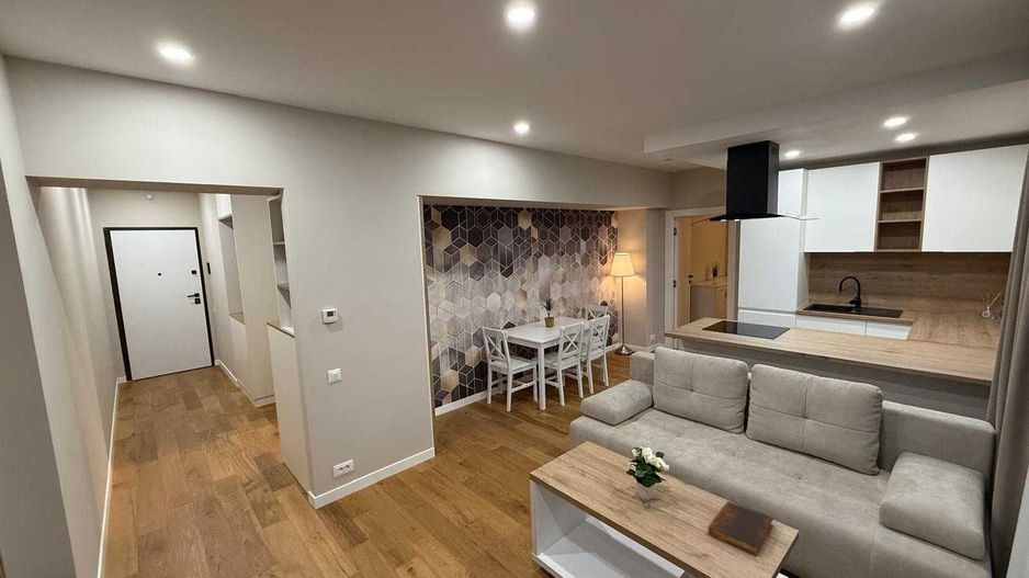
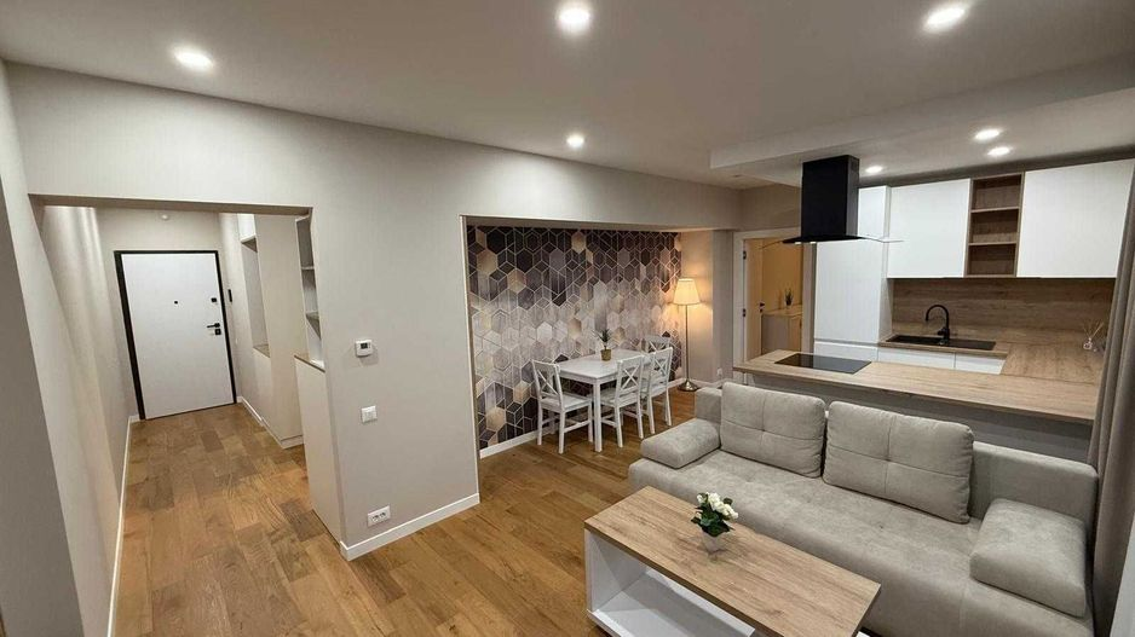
- book [706,500,774,556]
